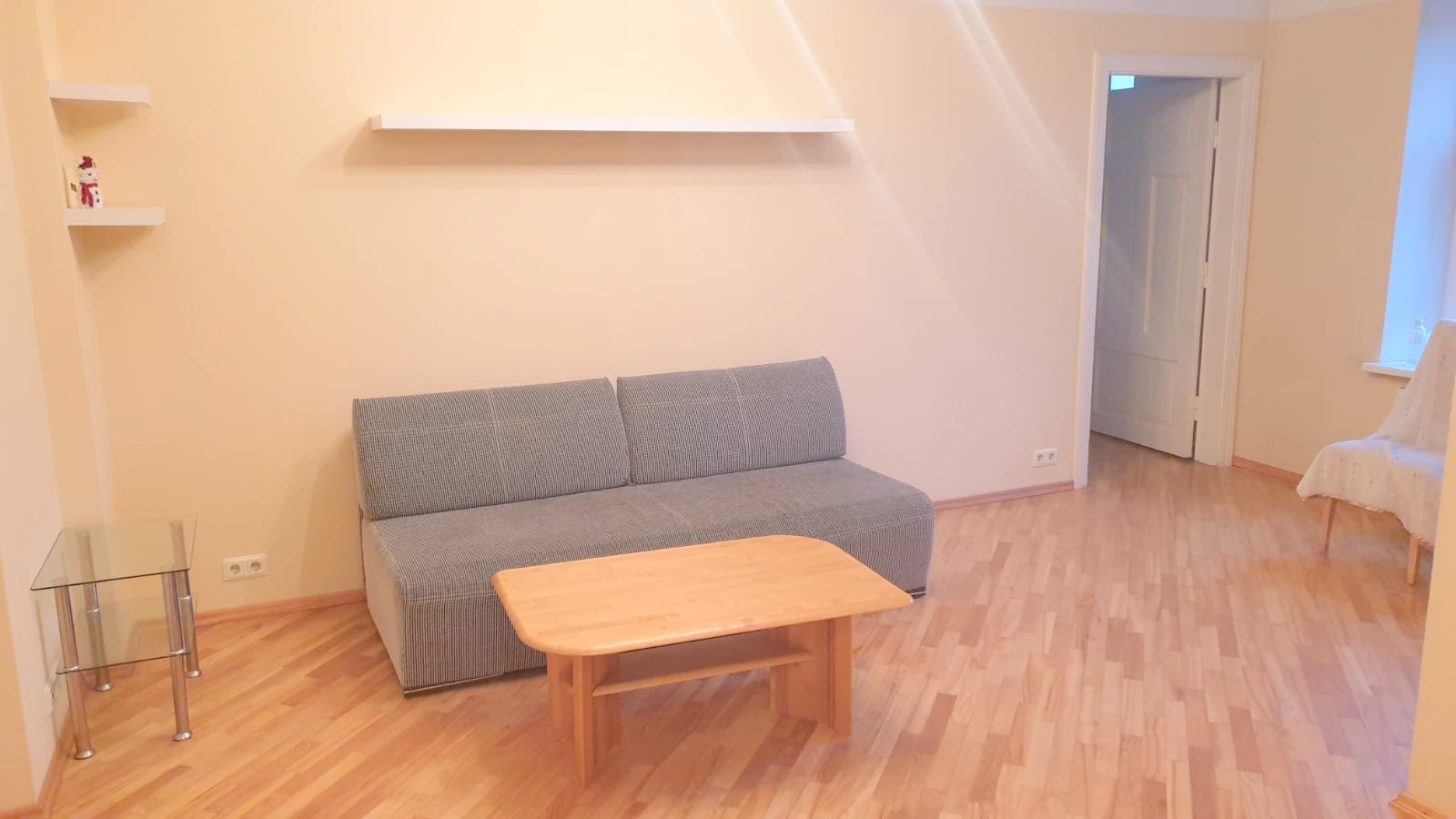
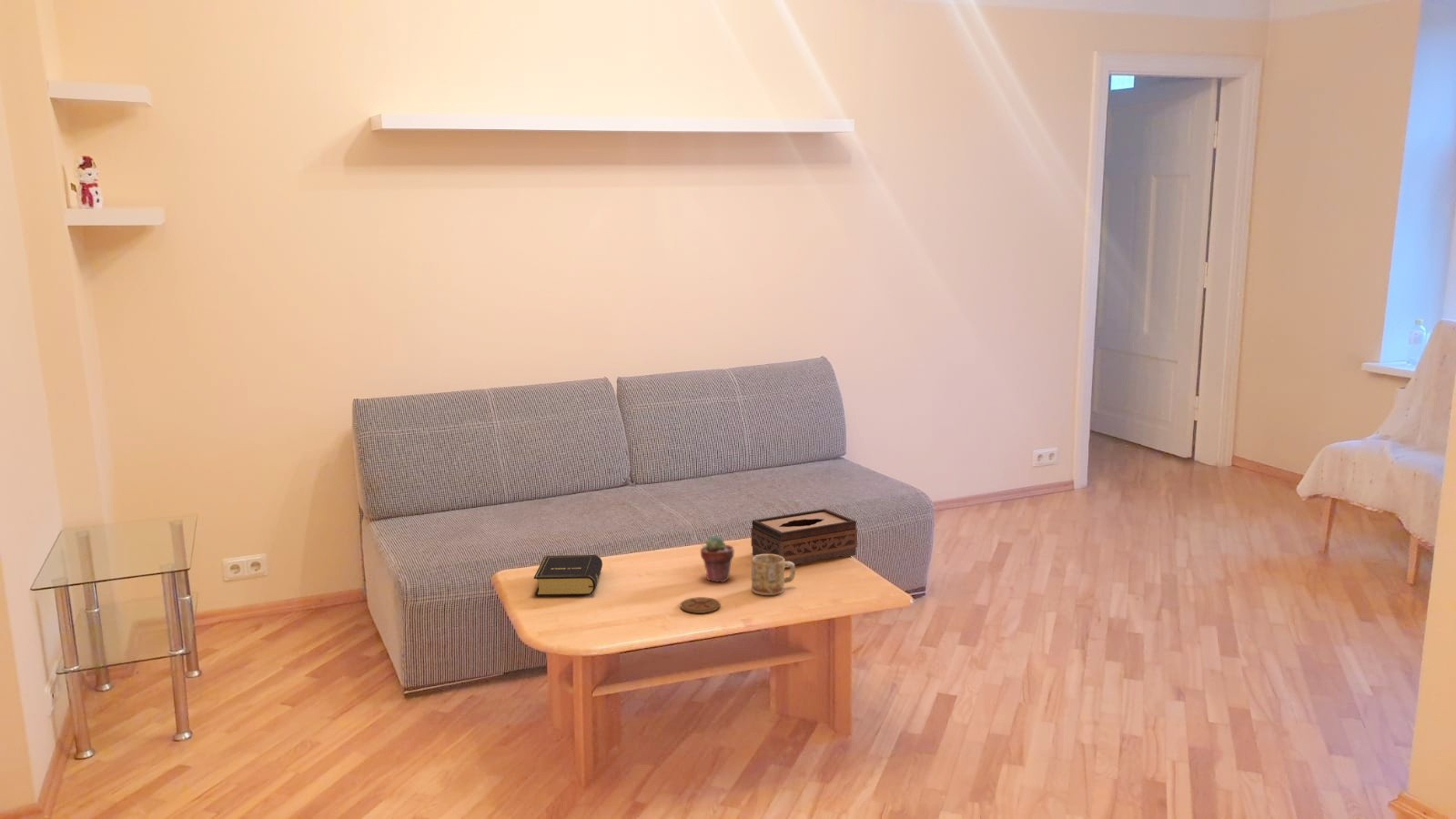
+ tissue box [750,508,858,569]
+ book [532,554,603,597]
+ potted succulent [700,535,734,583]
+ mug [751,554,796,596]
+ coaster [680,596,721,614]
